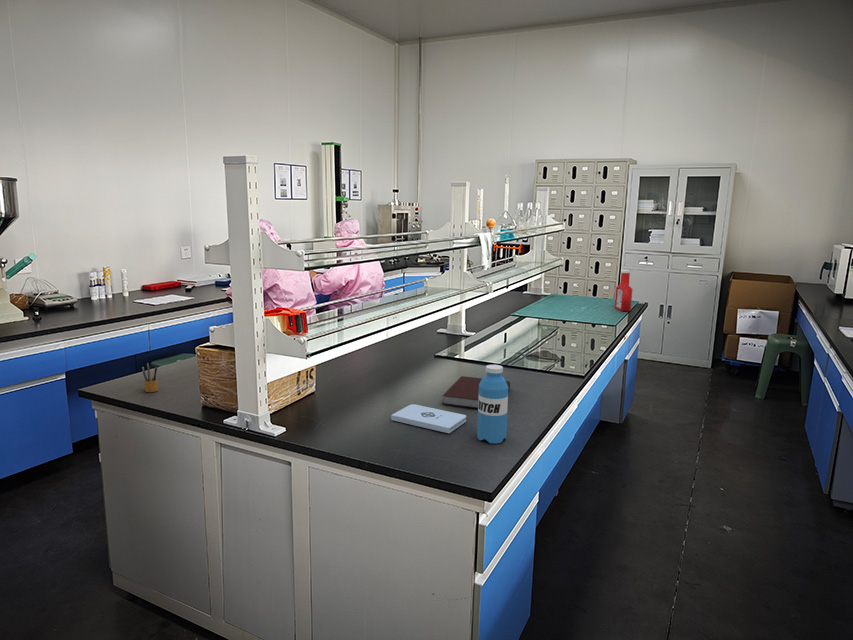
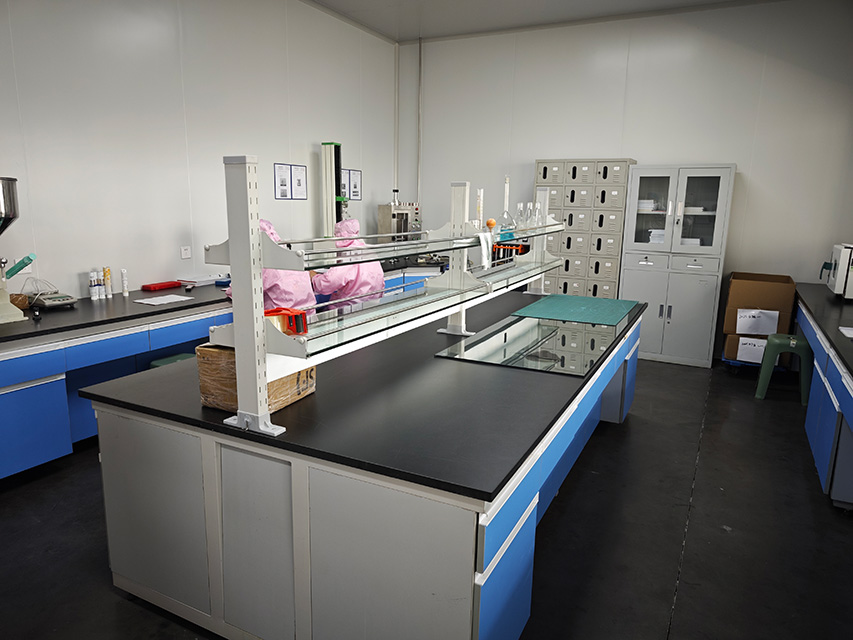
- water bottle [476,364,509,444]
- notepad [390,403,467,434]
- pencil box [141,361,159,393]
- soap bottle [614,269,634,312]
- notebook [441,375,511,409]
